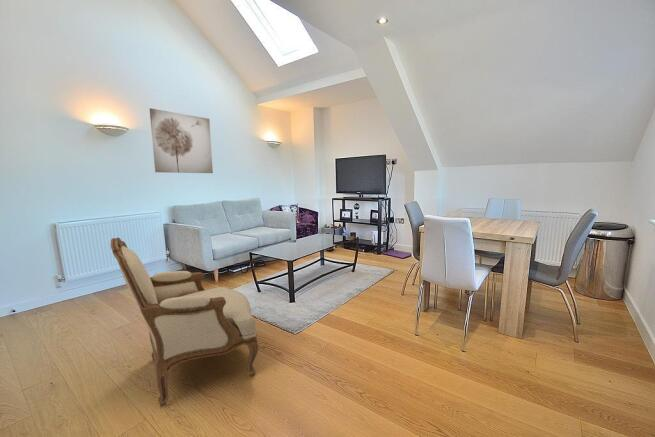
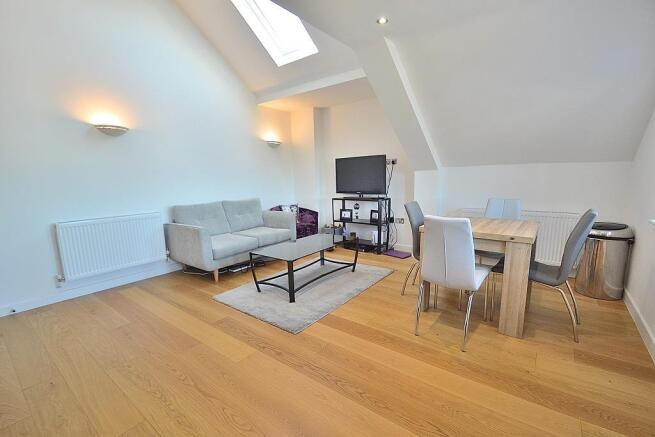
- wall art [149,107,214,174]
- armchair [110,237,260,408]
